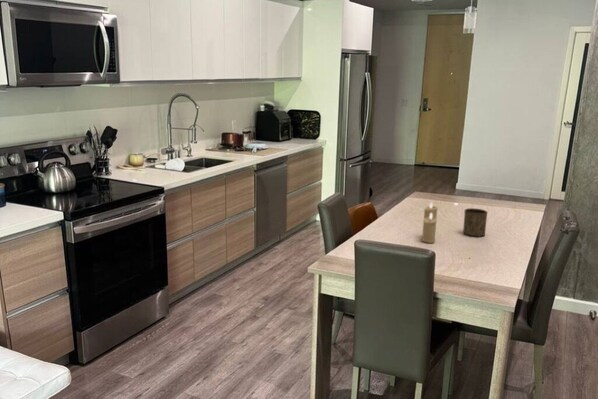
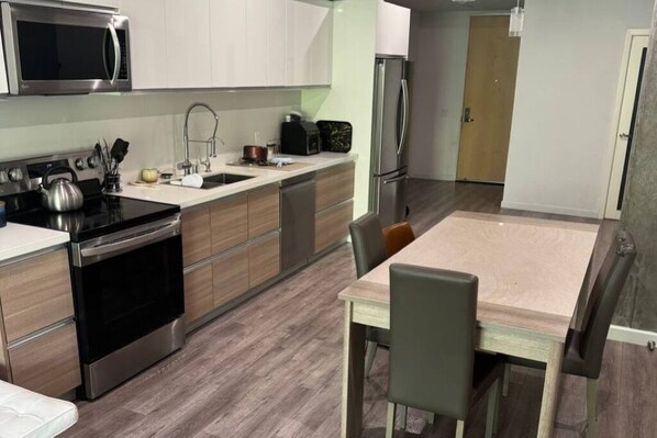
- candle [421,201,439,244]
- cup [462,207,488,237]
